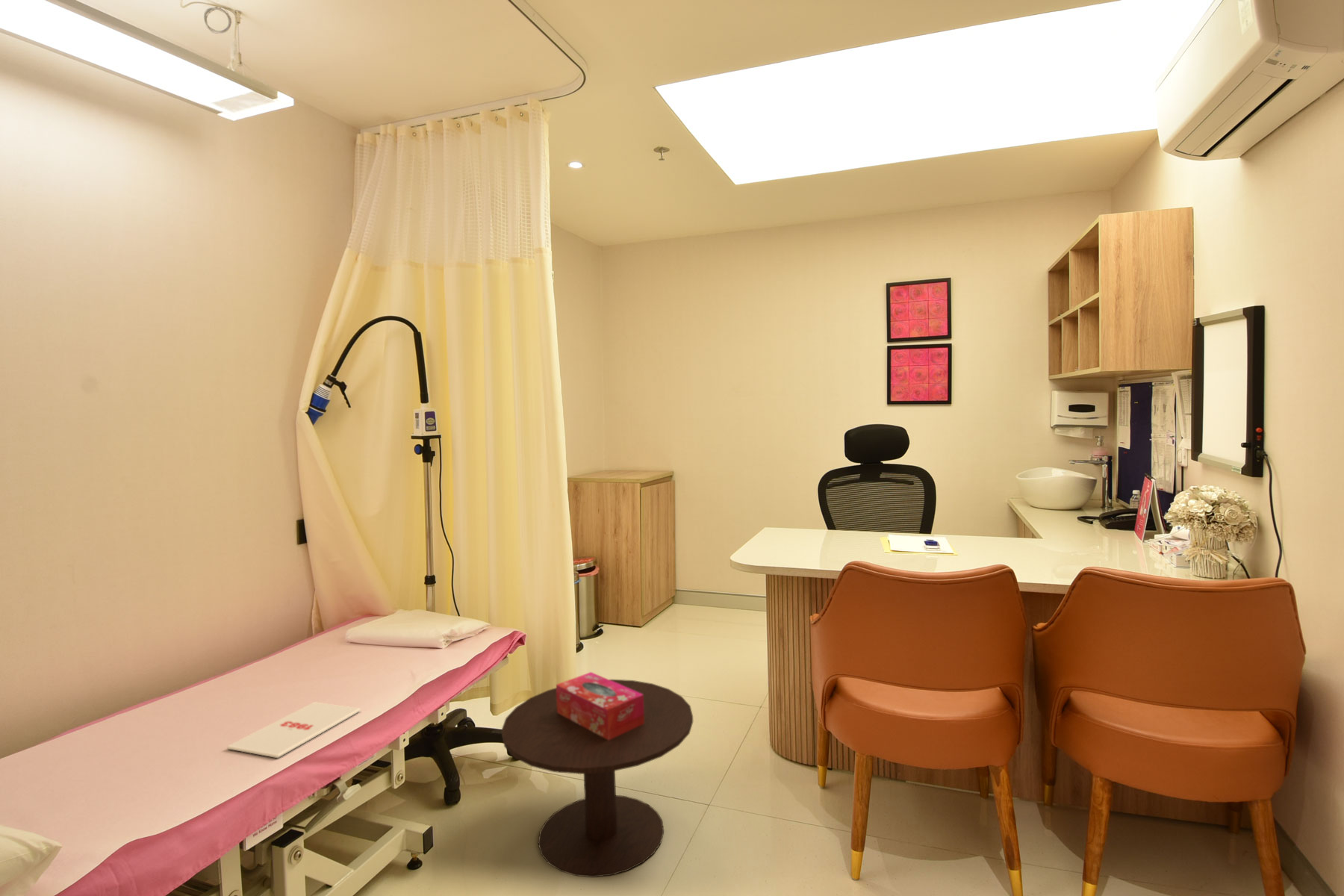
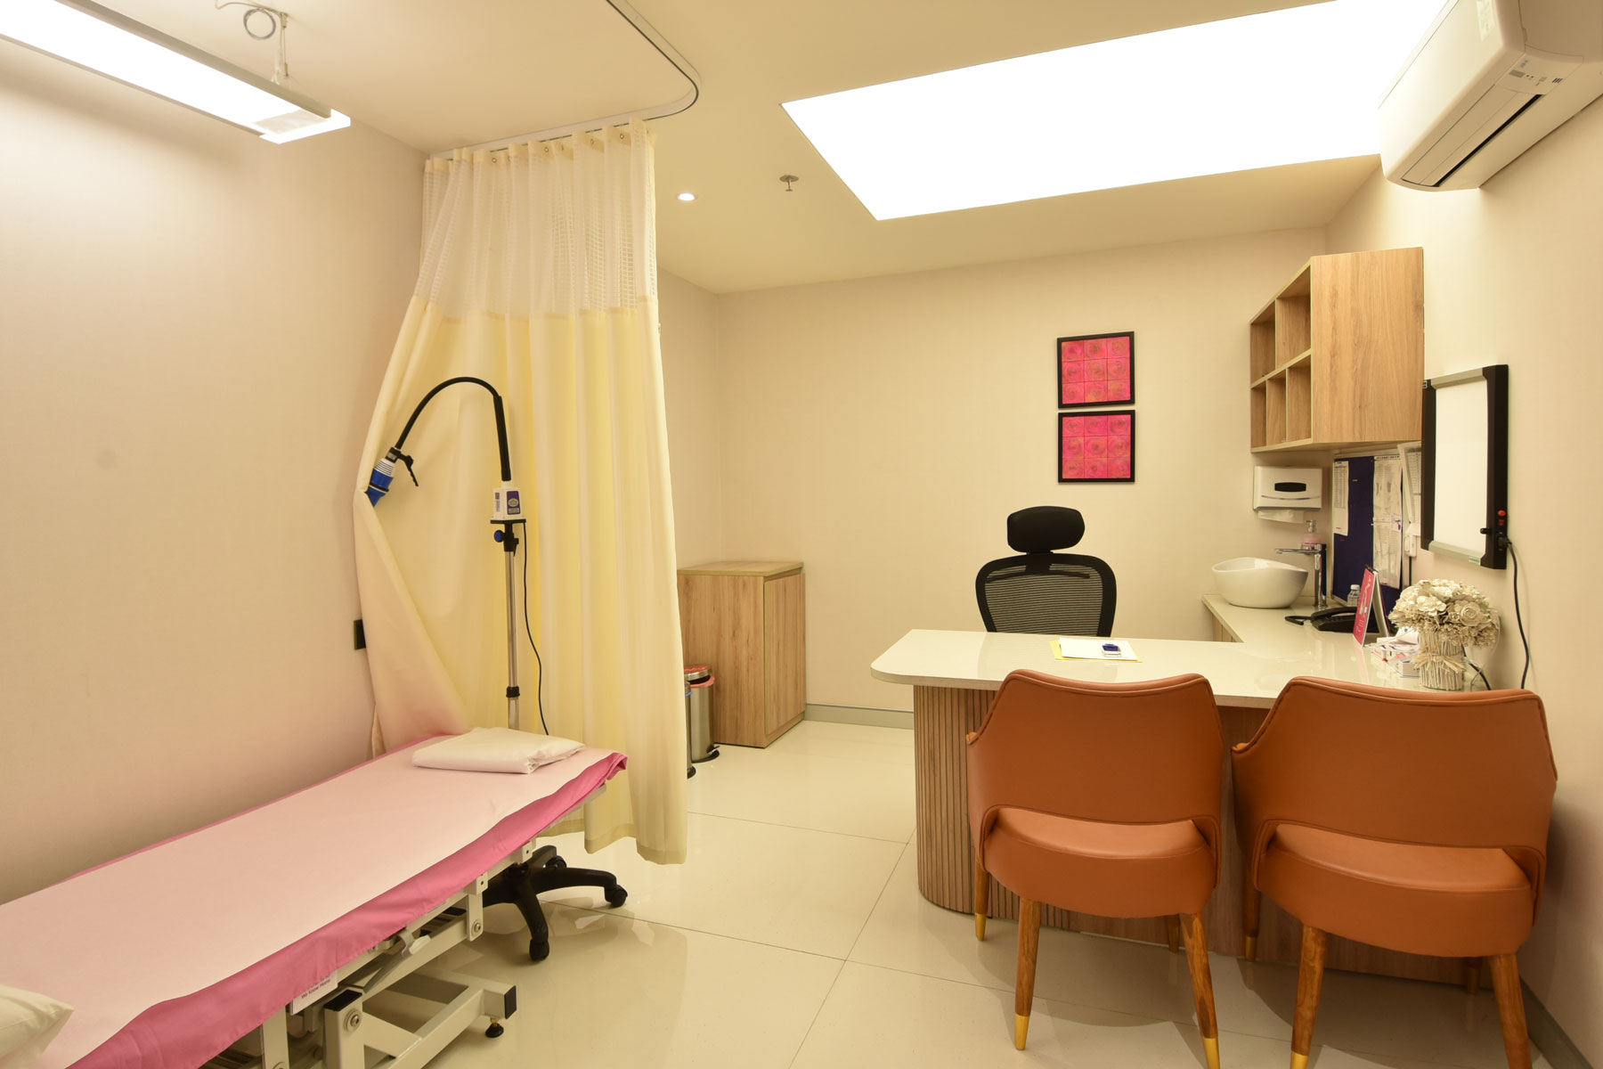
- side table [501,679,694,878]
- magazine [226,701,361,759]
- tissue box [556,671,644,740]
